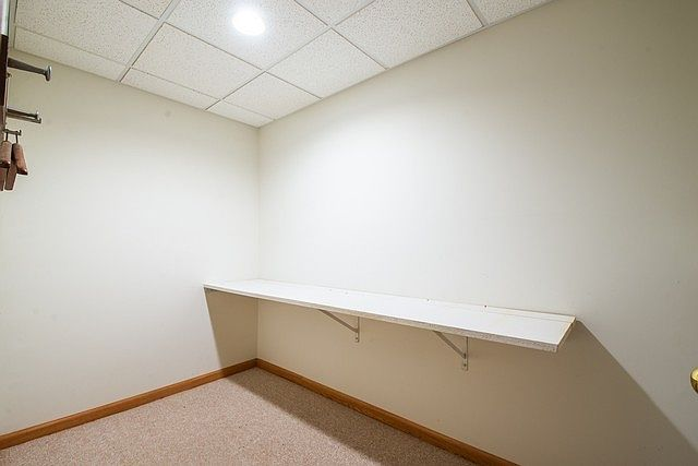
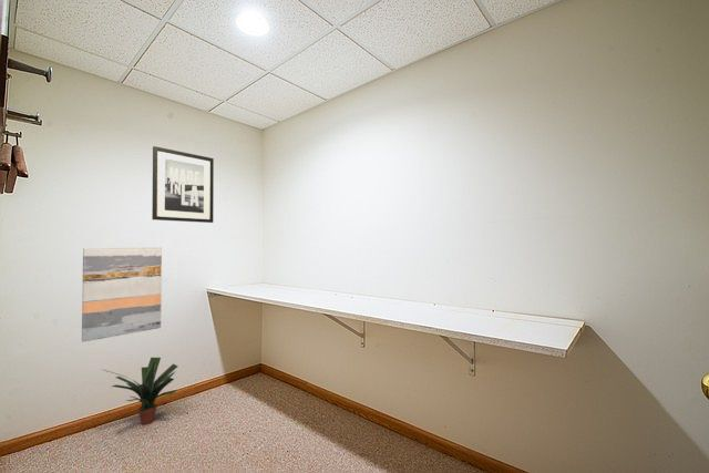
+ wall art [81,247,163,343]
+ wall art [151,145,215,224]
+ potted plant [103,357,179,425]
